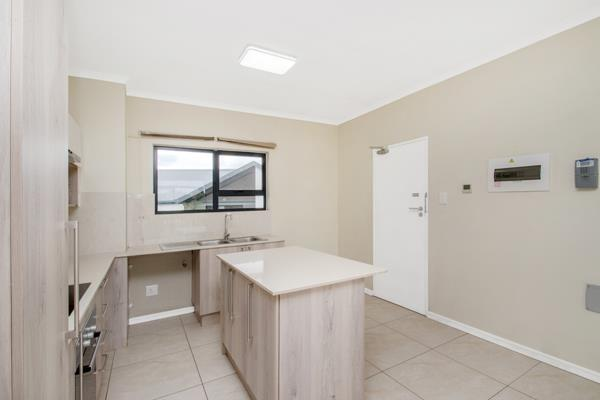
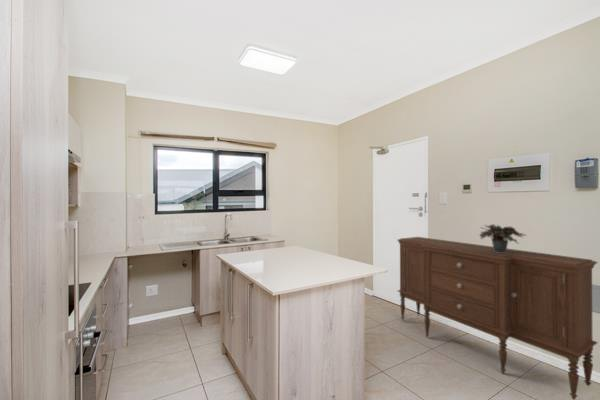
+ potted plant [478,223,528,253]
+ sideboard [396,236,599,400]
